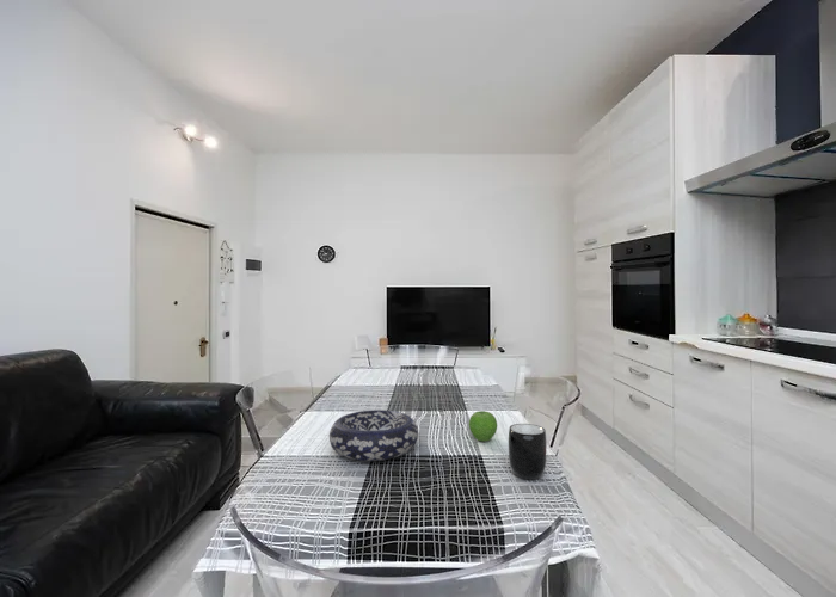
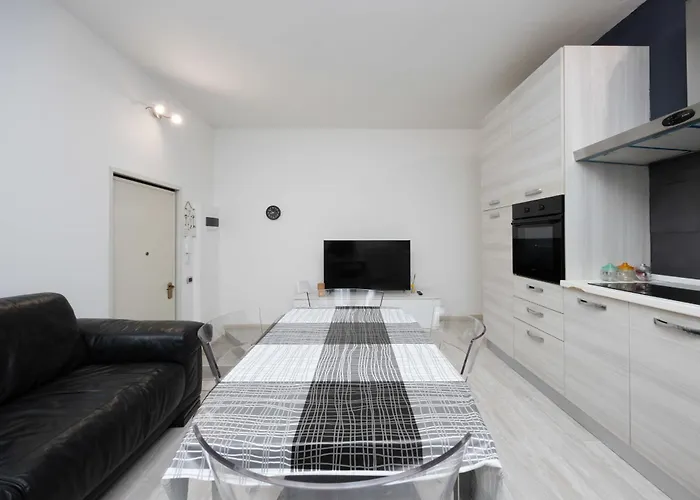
- decorative bowl [328,408,419,462]
- mug [508,423,548,480]
- fruit [468,410,498,442]
